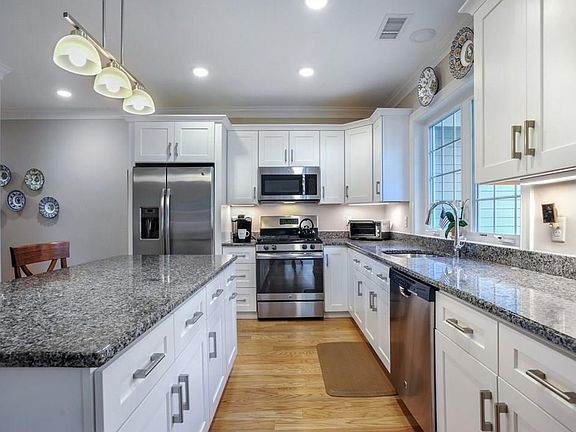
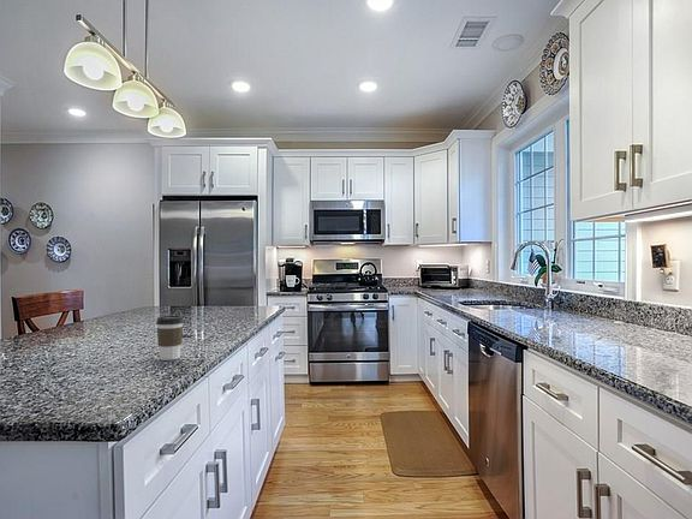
+ coffee cup [155,315,185,362]
